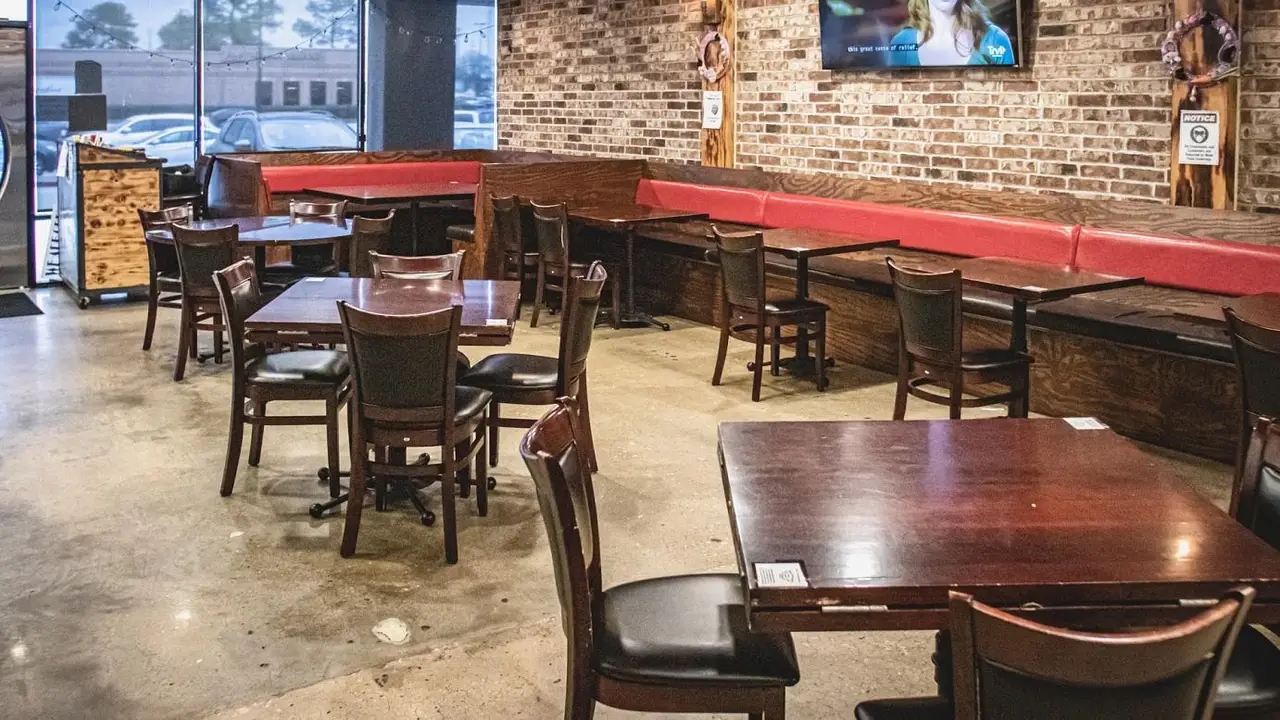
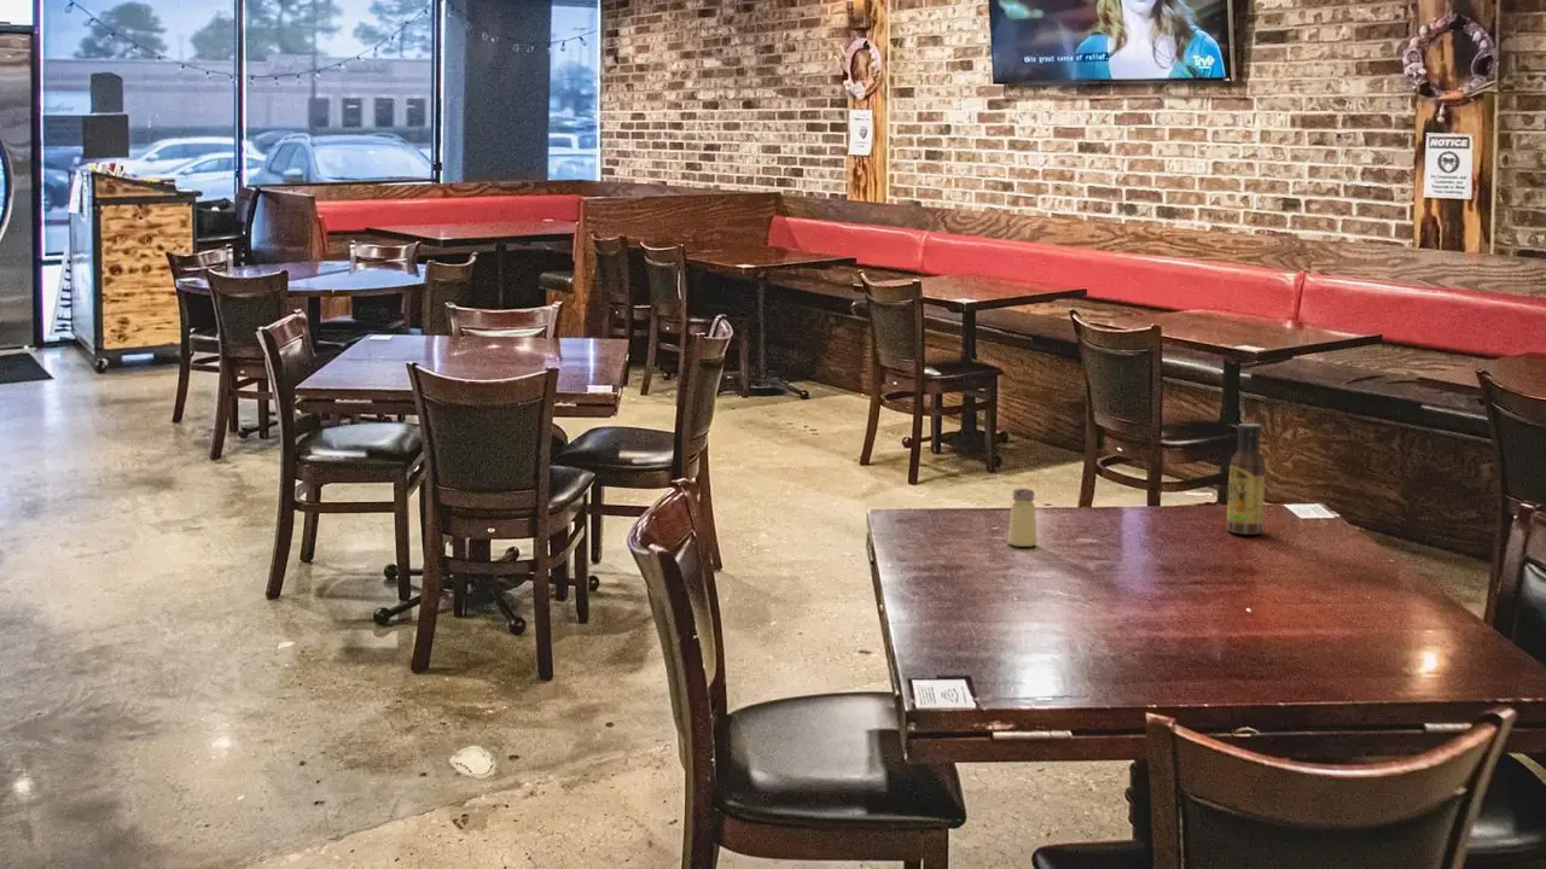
+ sauce bottle [1226,422,1266,536]
+ saltshaker [1007,488,1039,548]
